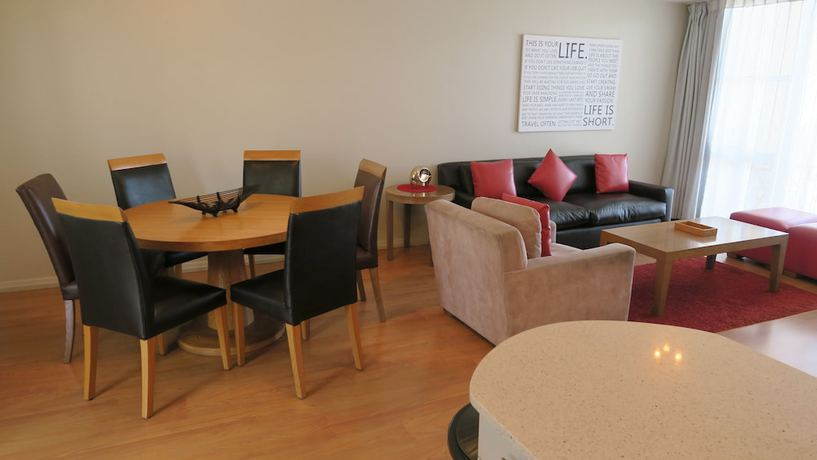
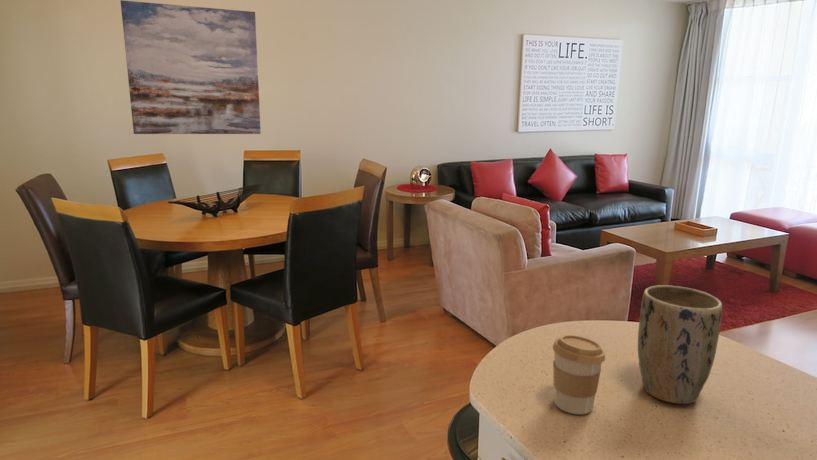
+ coffee cup [552,334,606,415]
+ wall art [120,0,262,135]
+ plant pot [637,284,723,405]
